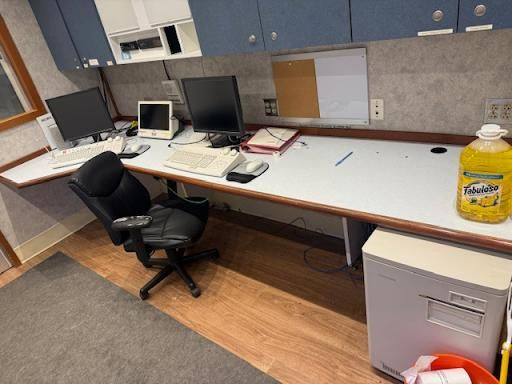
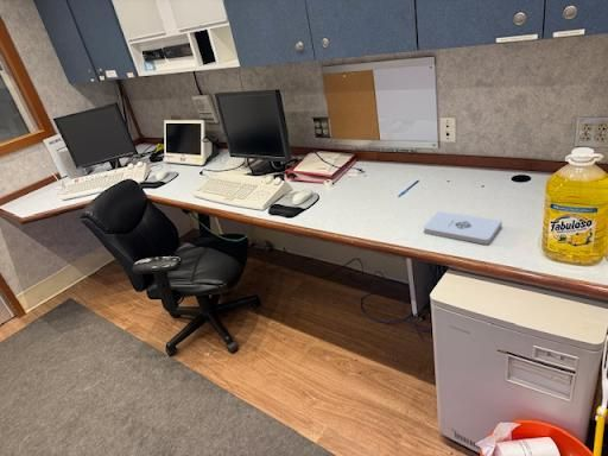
+ notepad [423,210,504,246]
